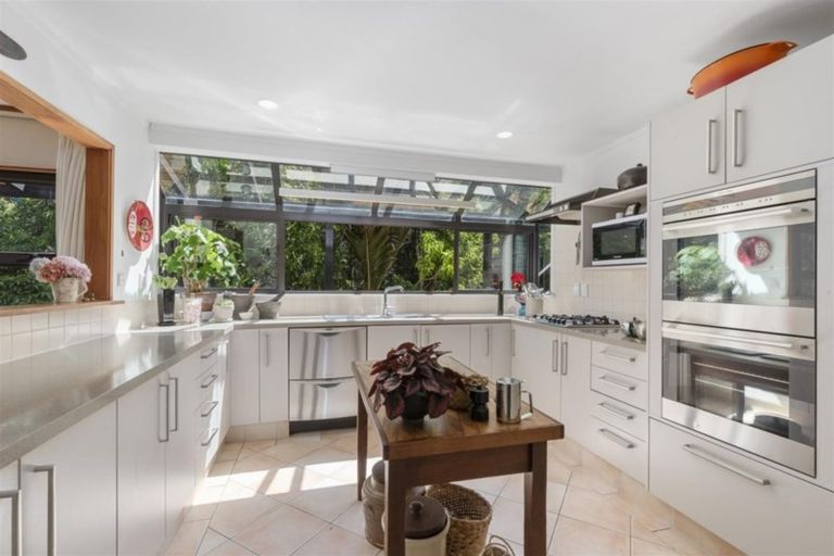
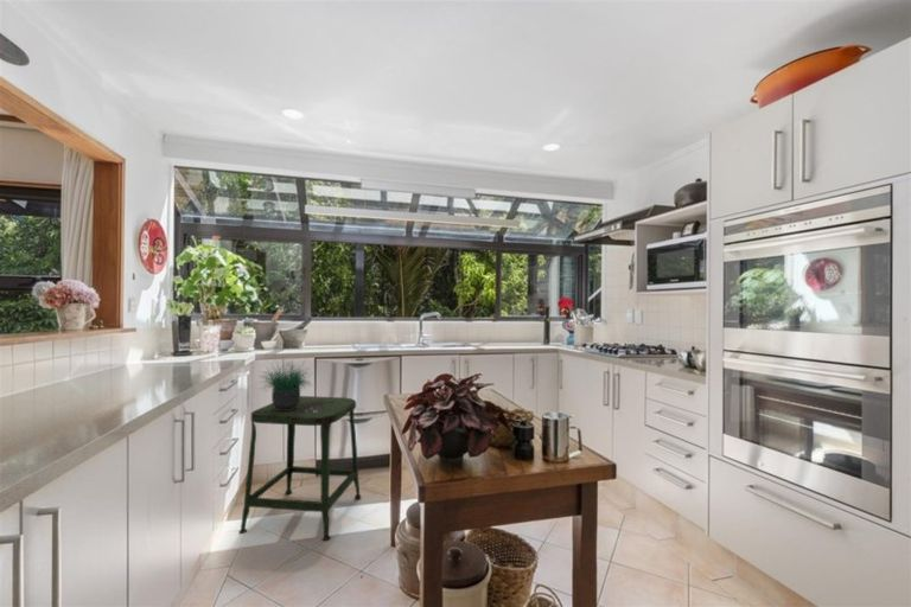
+ potted plant [259,354,319,410]
+ stool [237,395,362,542]
